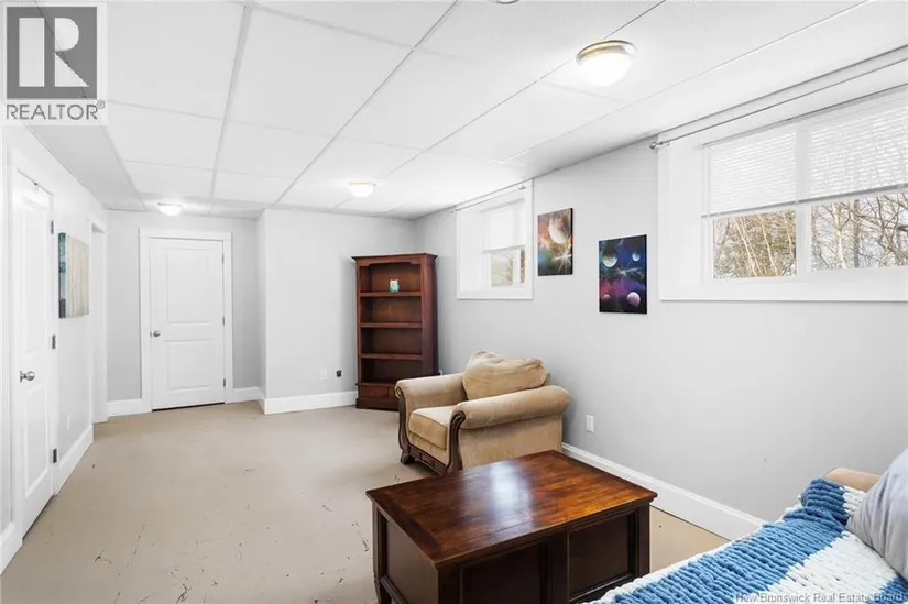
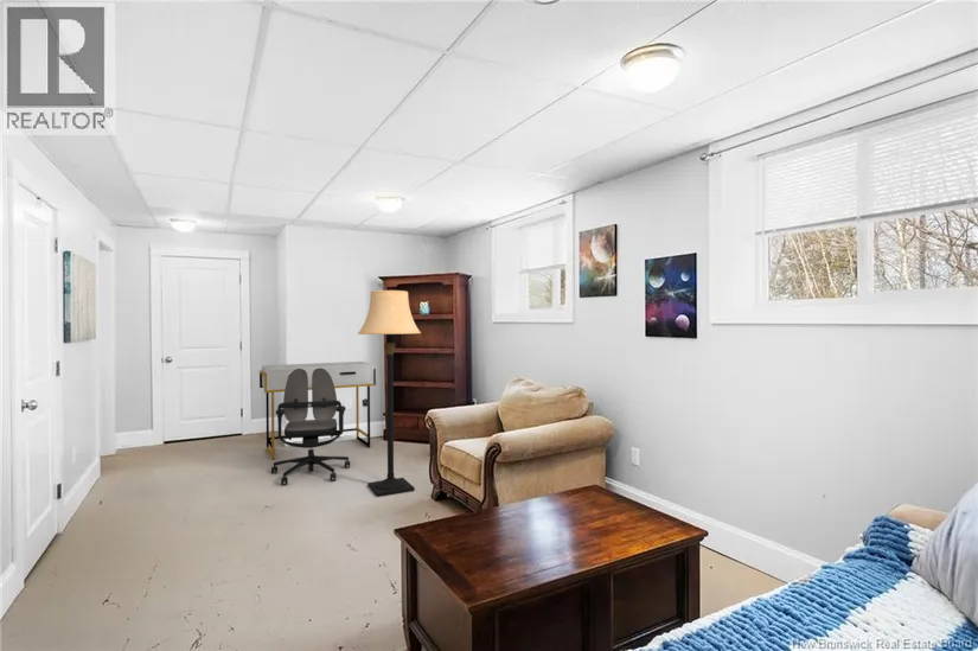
+ desk [258,360,377,461]
+ lamp [357,289,422,498]
+ office chair [270,368,351,486]
